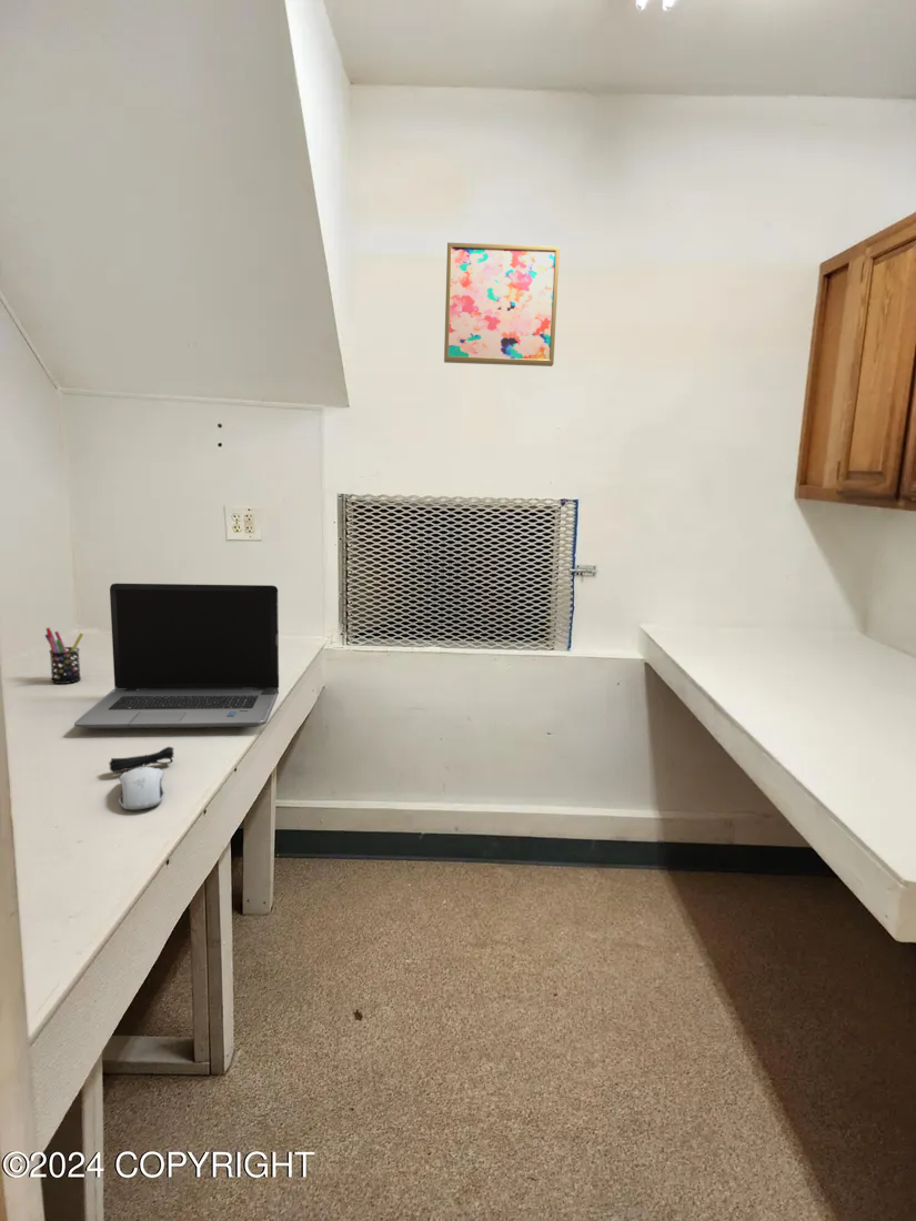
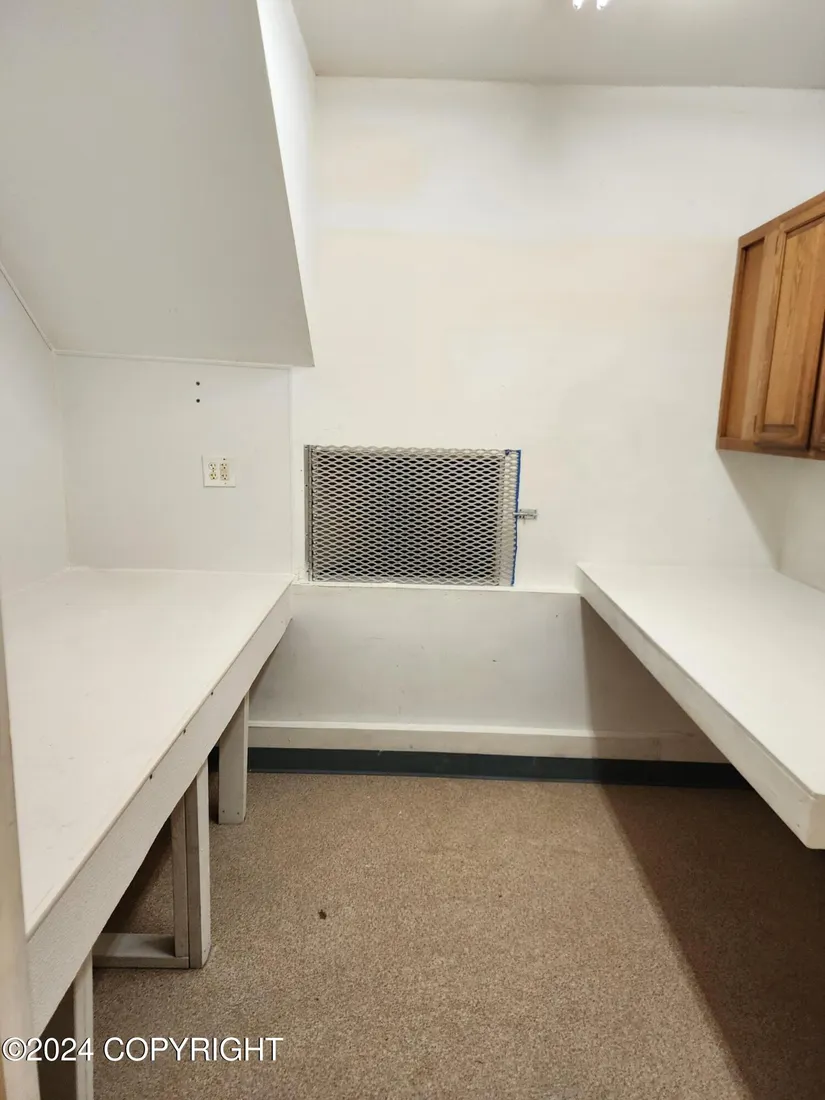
- computer mouse [108,746,175,810]
- wall art [443,242,561,367]
- pen holder [43,626,84,685]
- laptop computer [73,583,280,730]
